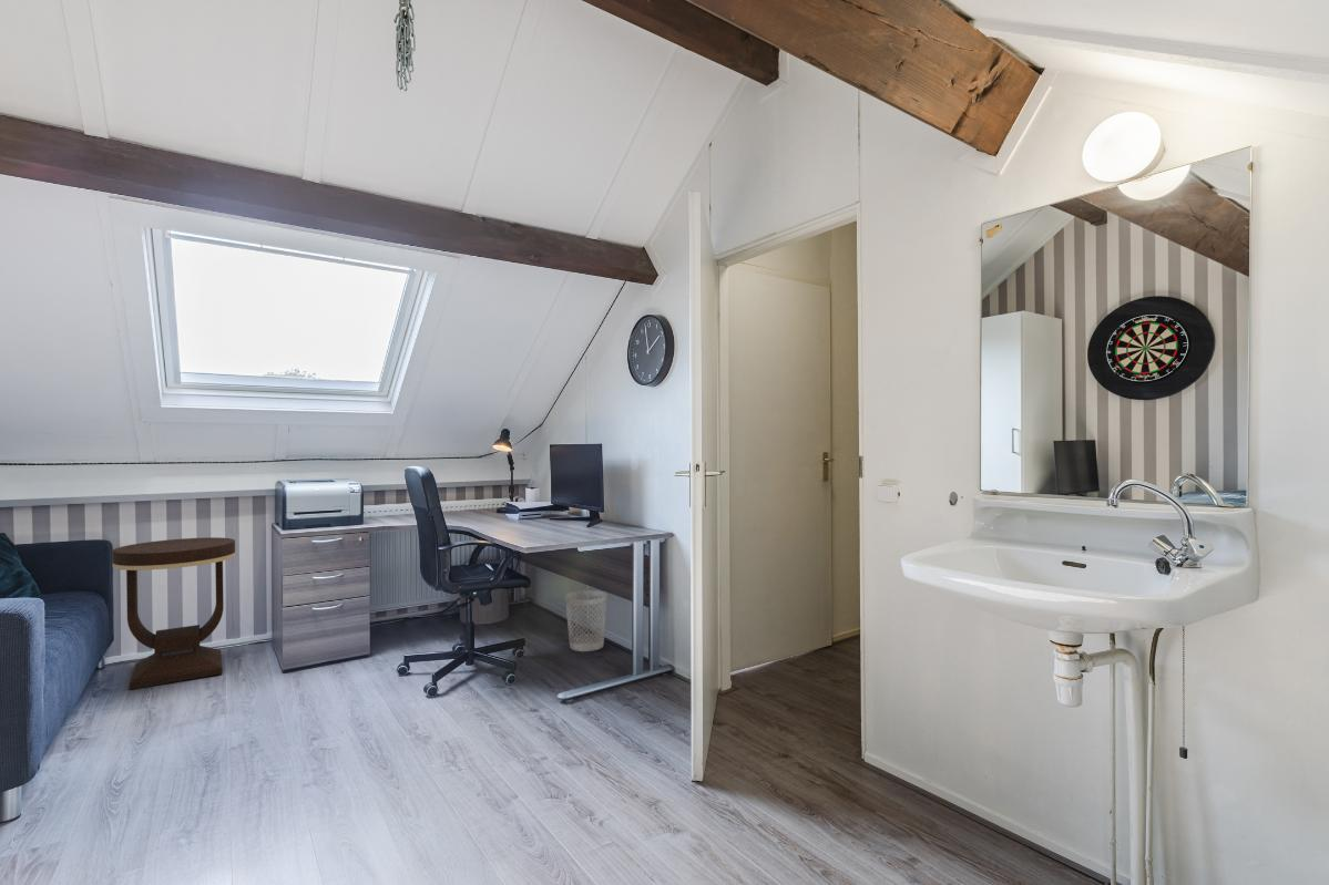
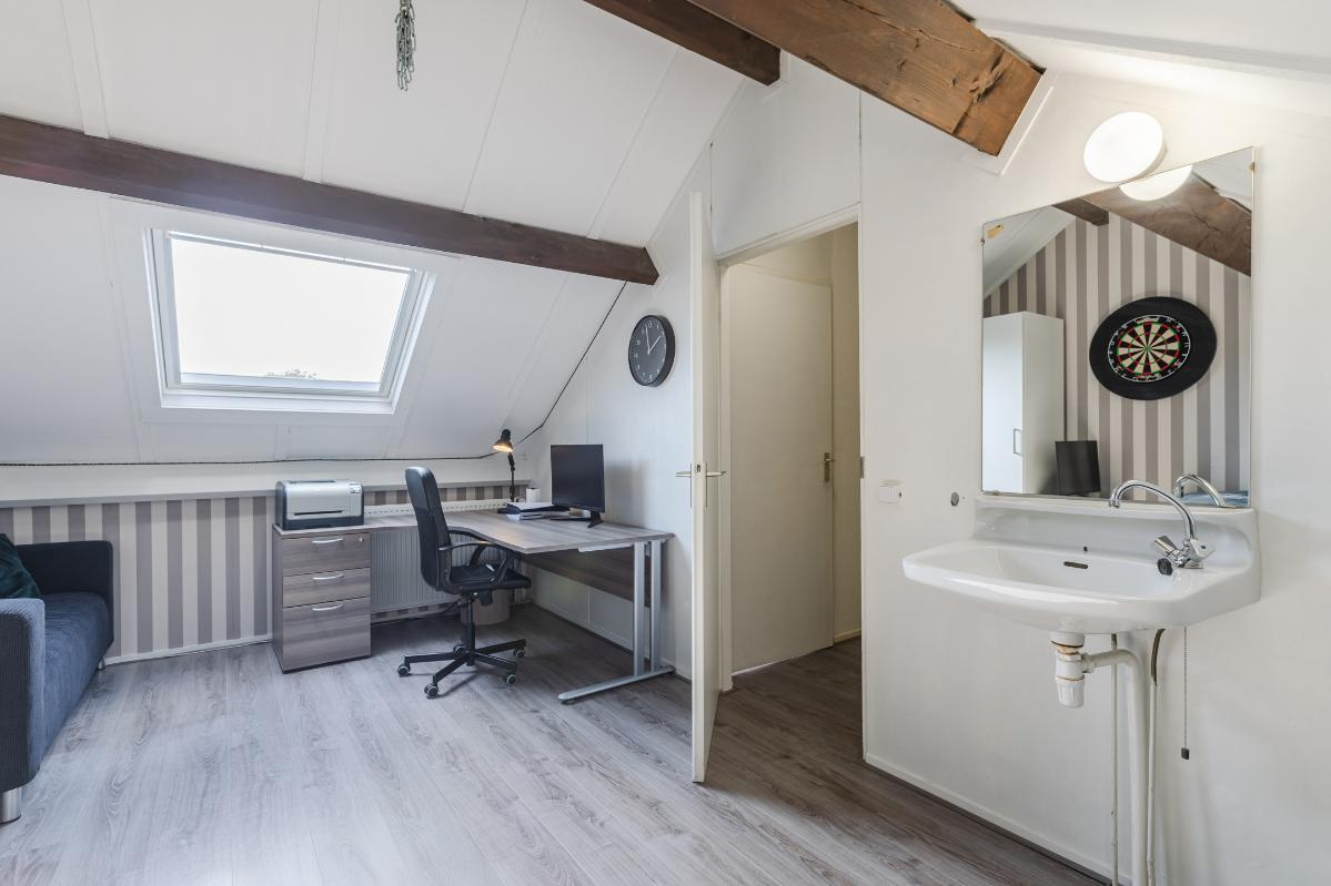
- wastebasket [564,589,609,652]
- side table [112,536,236,691]
